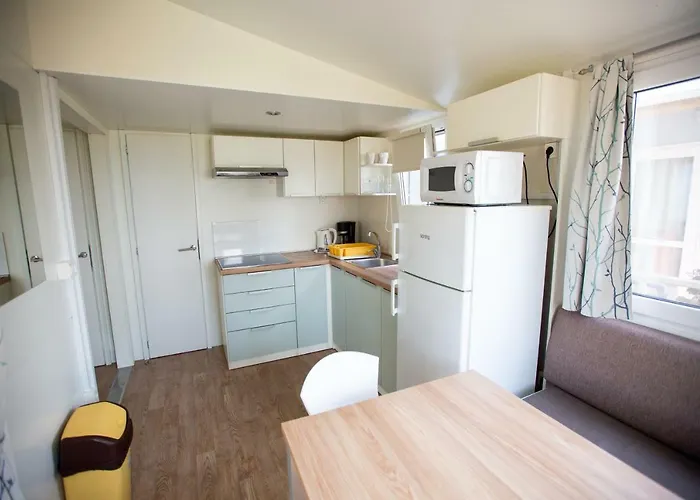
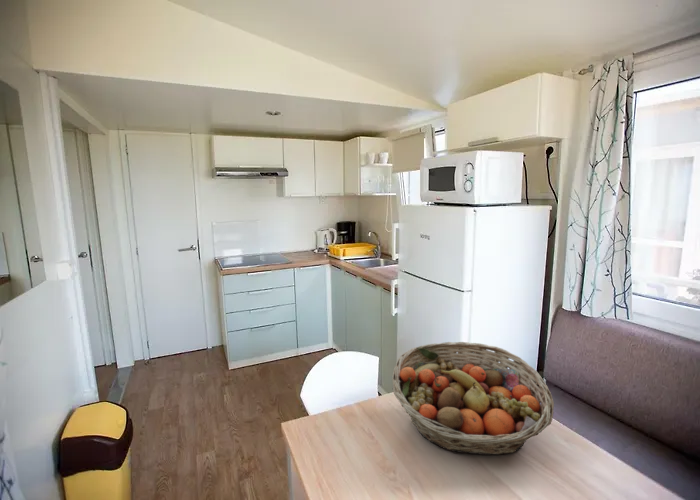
+ fruit basket [391,341,555,456]
